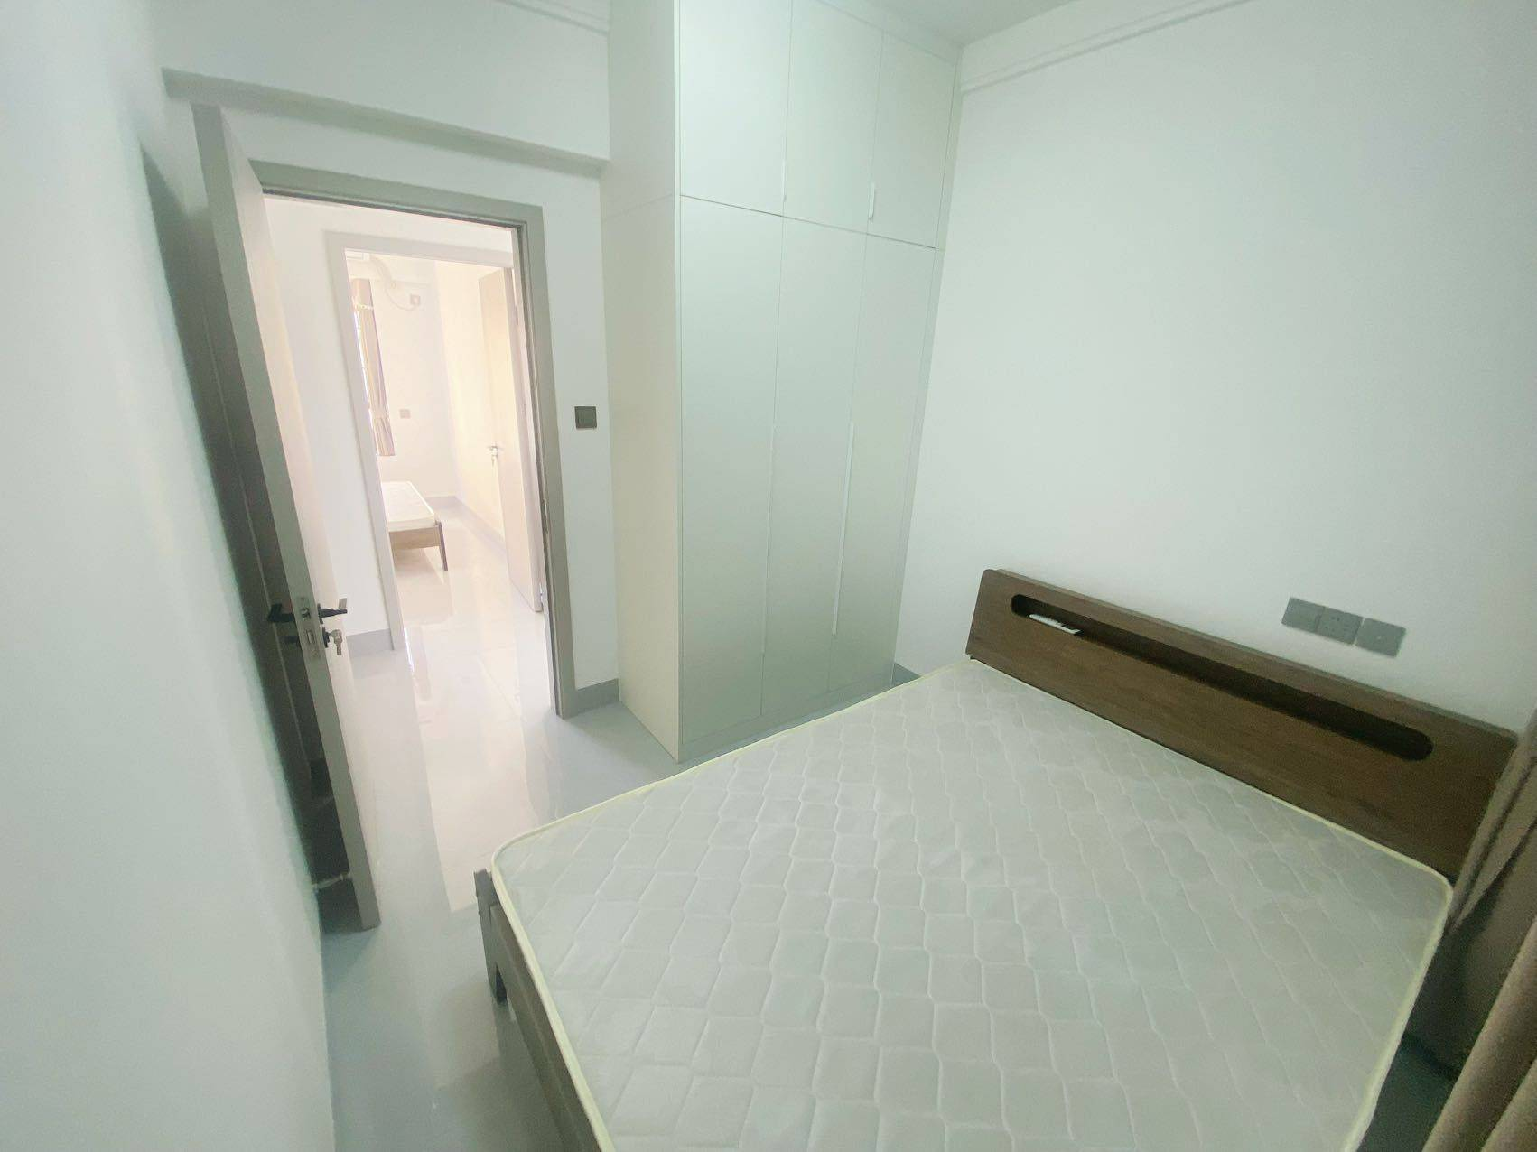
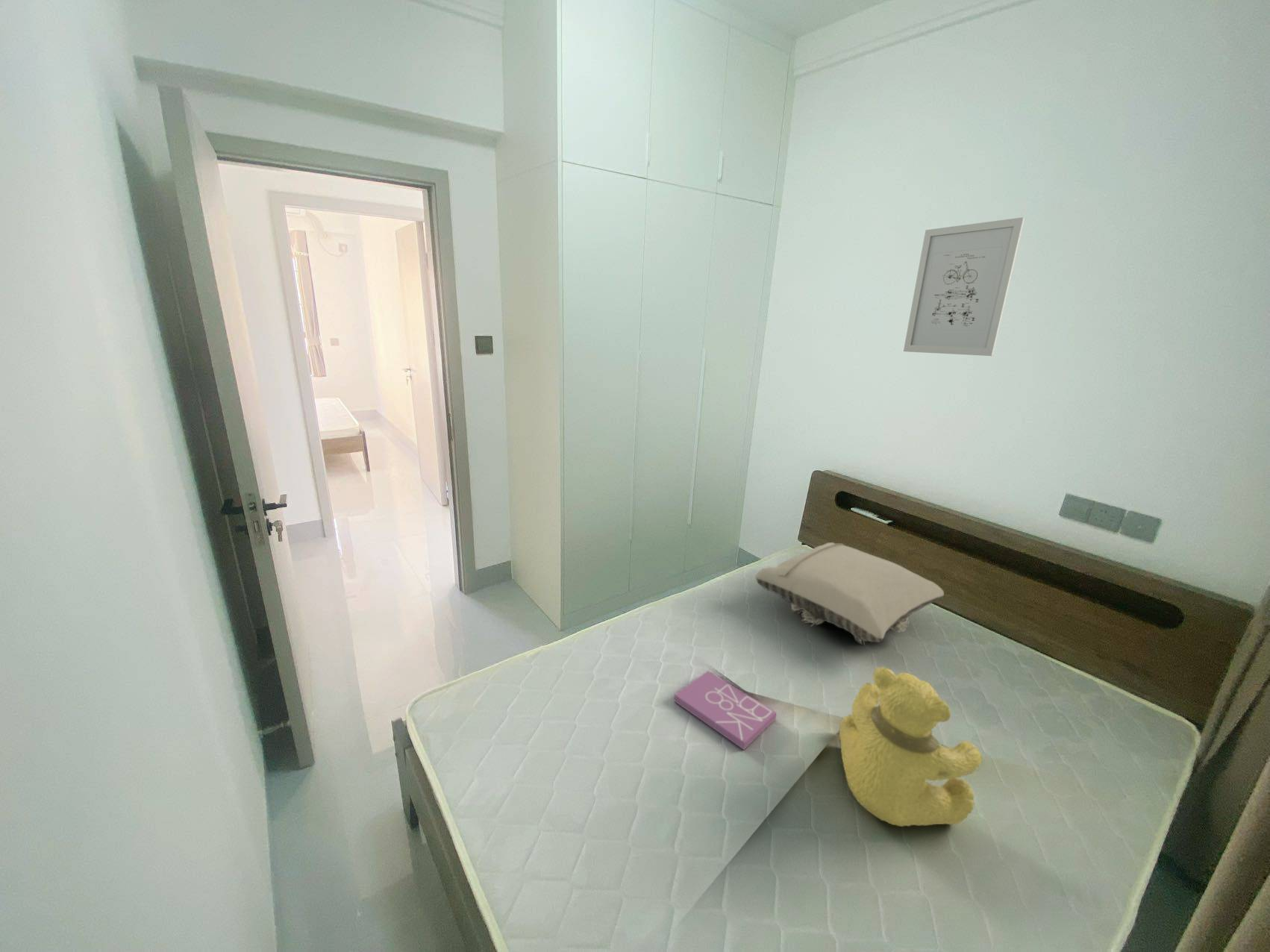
+ wall art [903,216,1025,357]
+ pillow [754,542,945,646]
+ book [673,670,778,751]
+ teddy bear [839,666,983,827]
